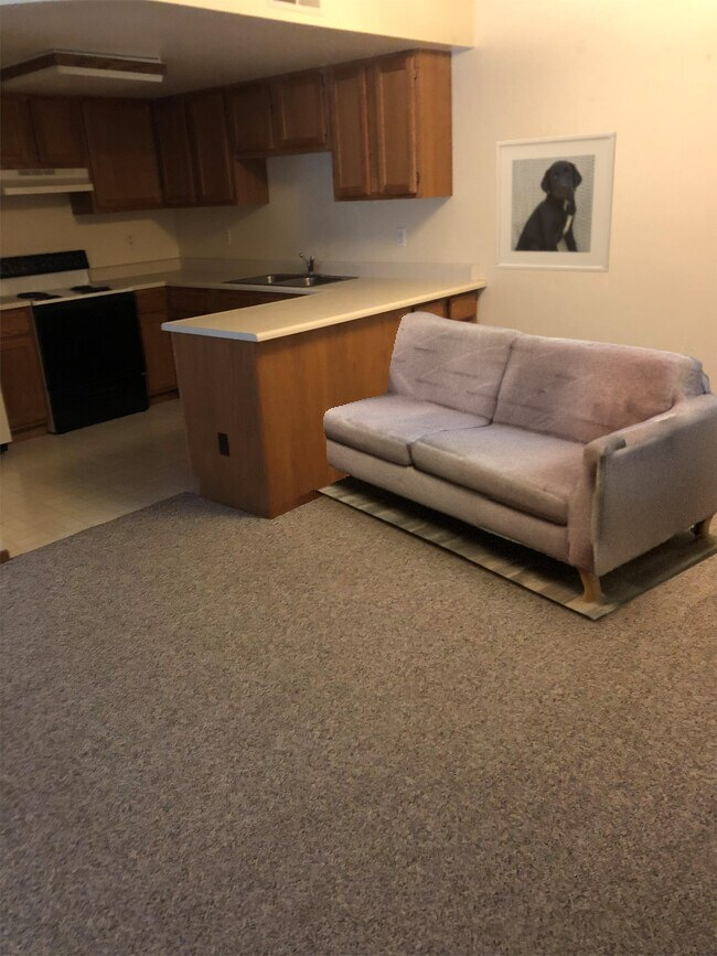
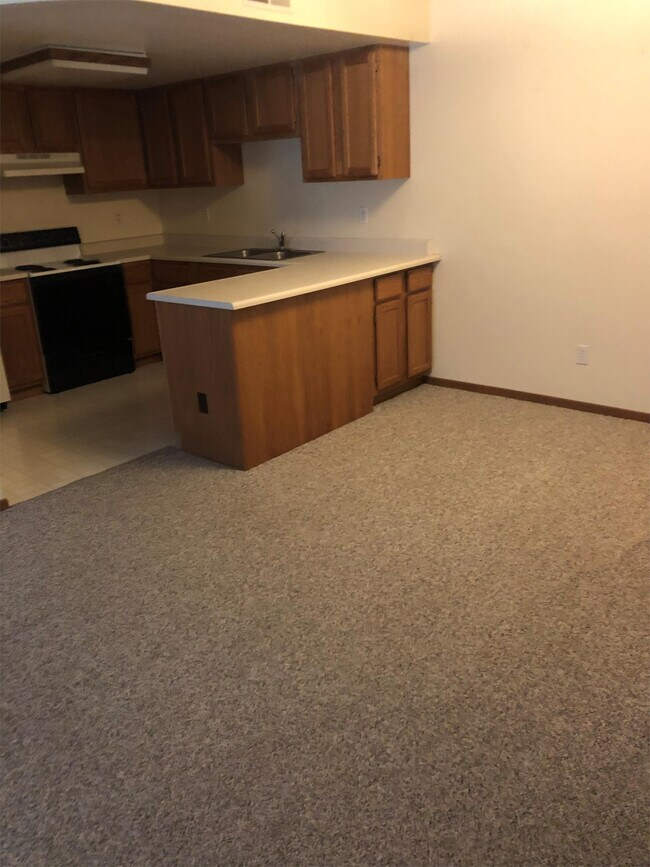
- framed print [494,130,618,273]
- sofa [317,310,717,621]
